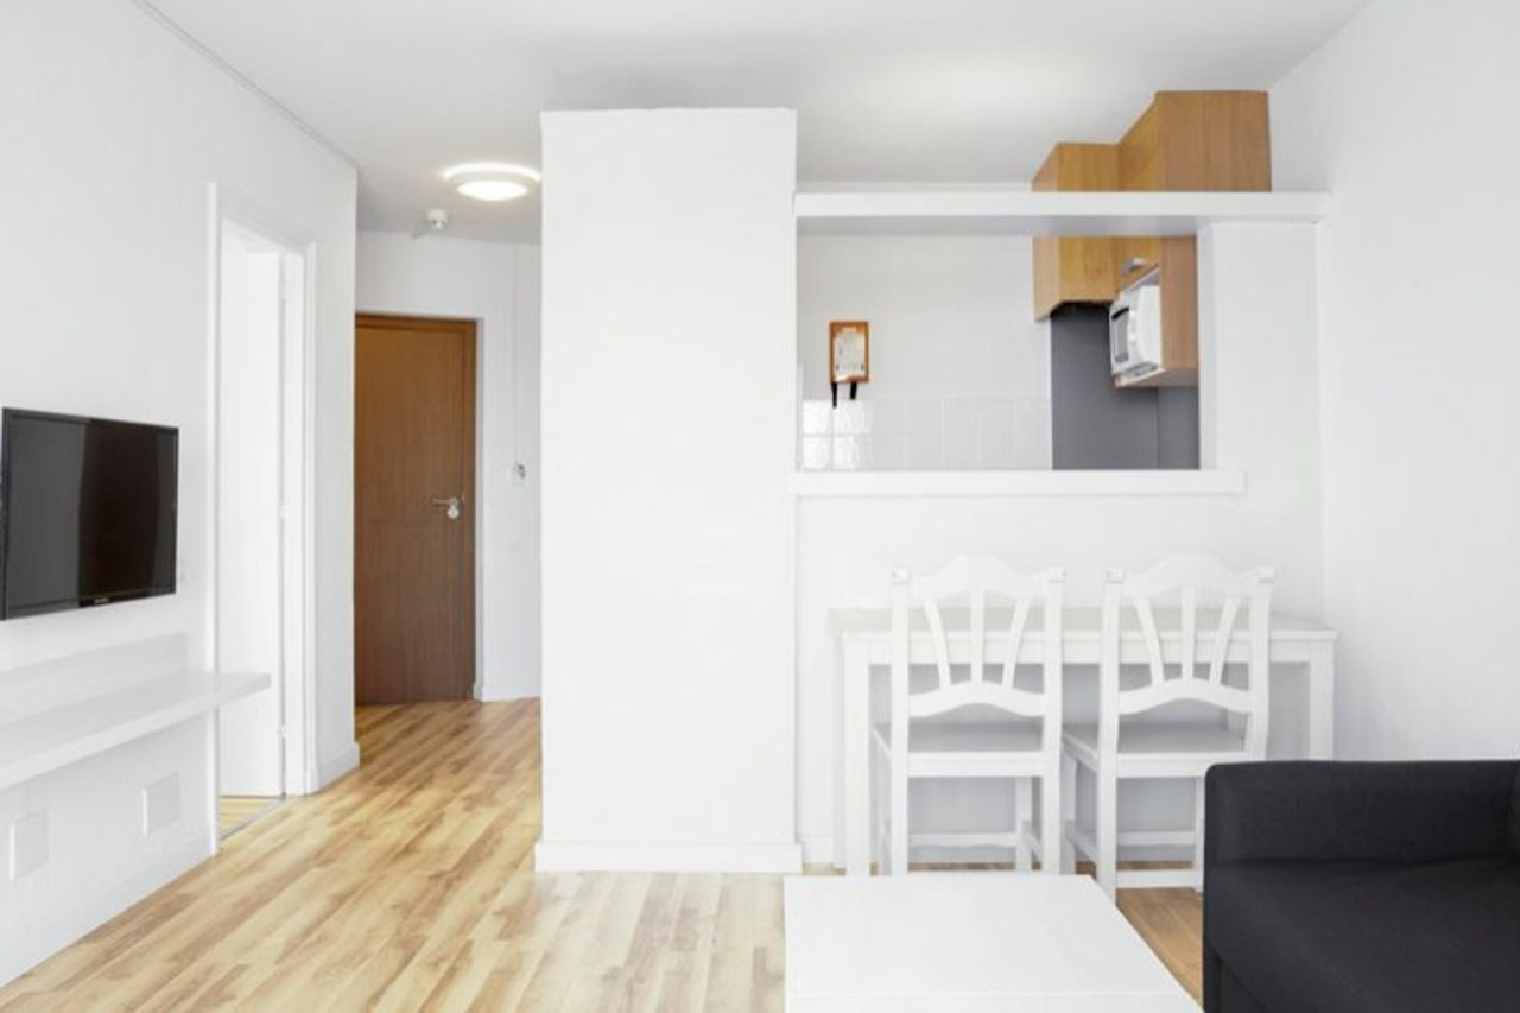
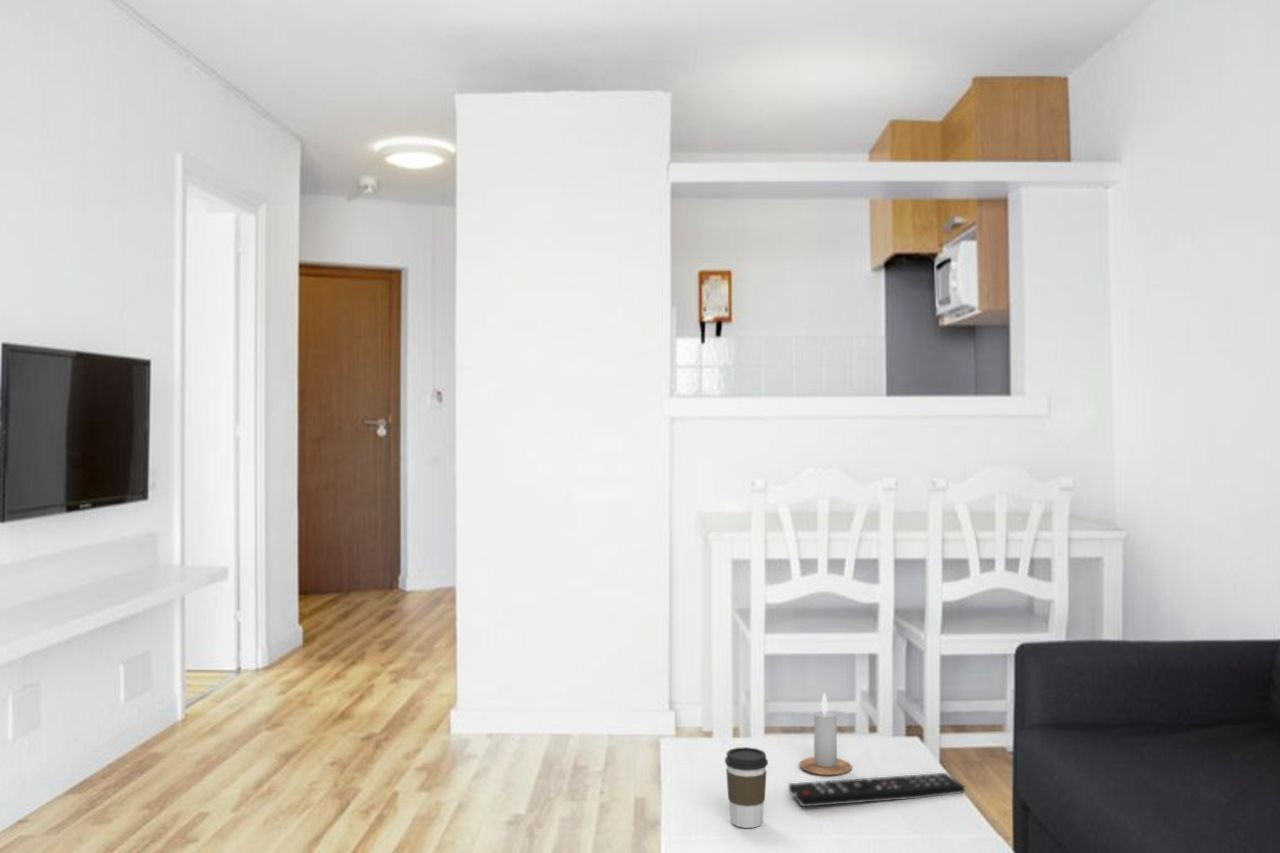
+ candle [798,691,853,776]
+ coffee cup [724,746,769,829]
+ remote control [788,772,966,808]
